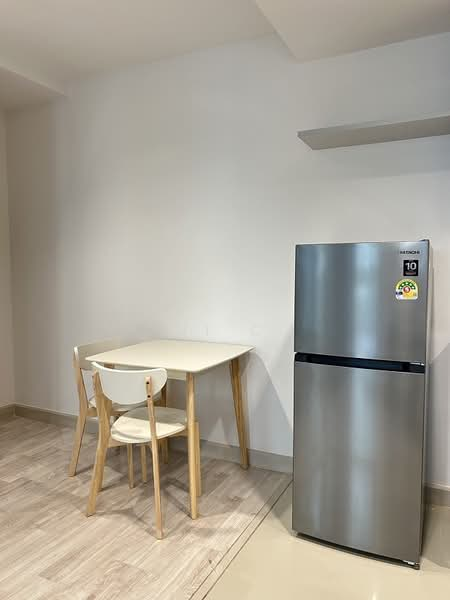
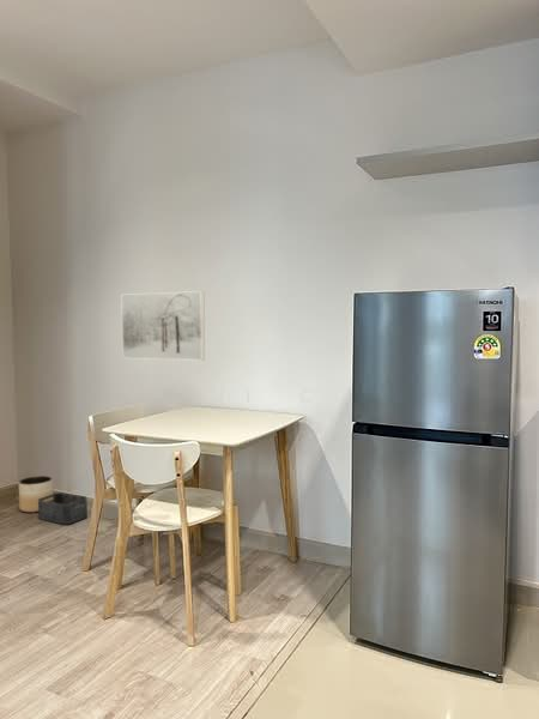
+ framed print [120,290,206,362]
+ planter [18,475,54,514]
+ storage bin [37,491,89,525]
